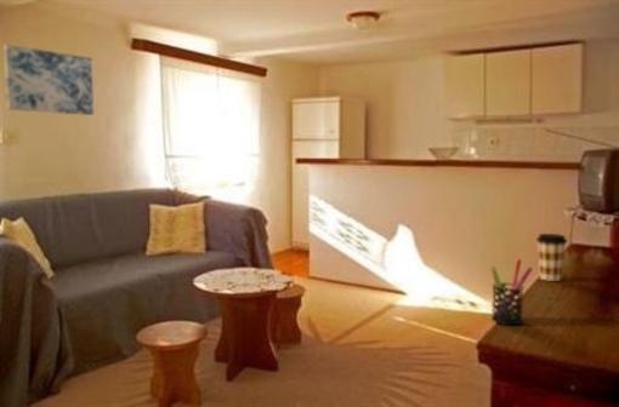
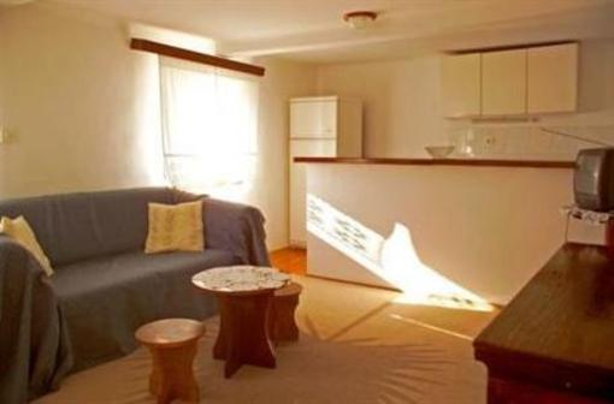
- coffee cup [535,233,568,282]
- wall art [2,44,95,116]
- pen holder [489,258,534,326]
